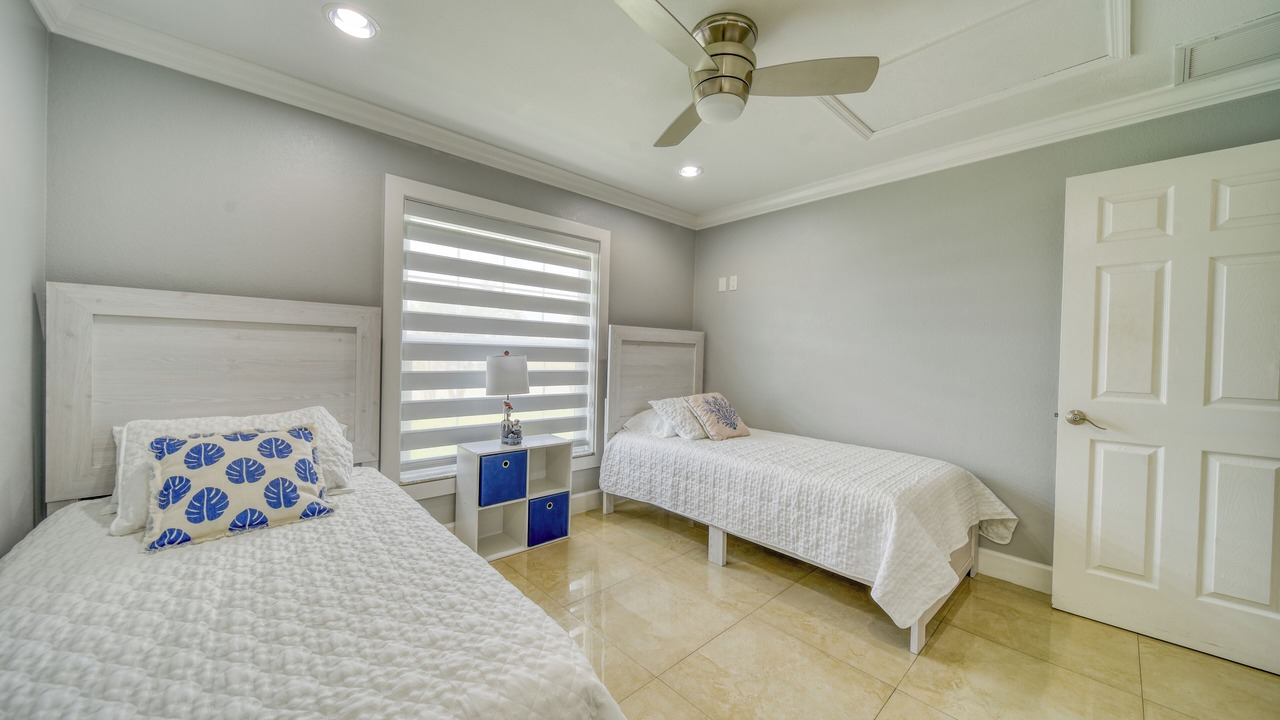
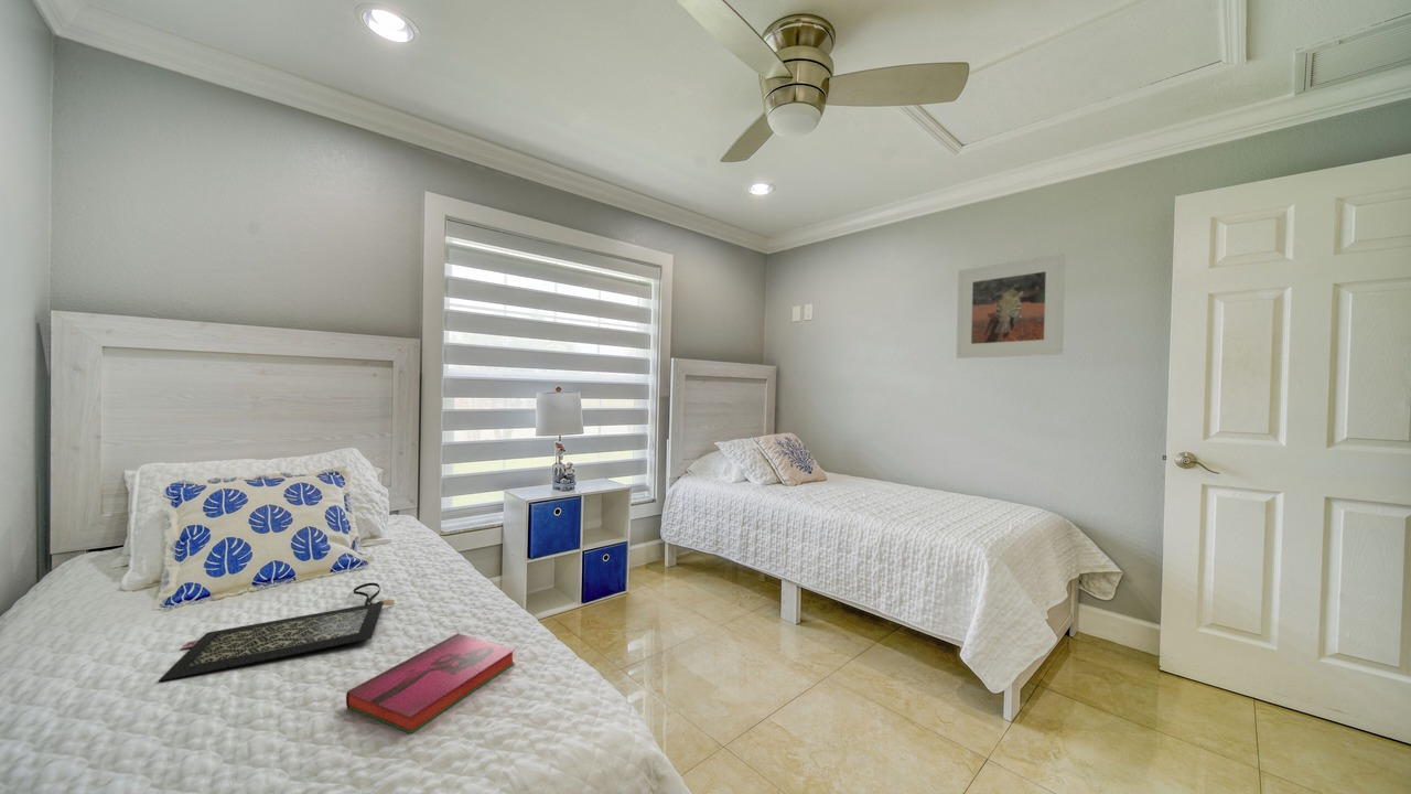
+ clutch bag [158,582,396,683]
+ hardback book [345,632,516,734]
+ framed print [956,253,1066,360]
